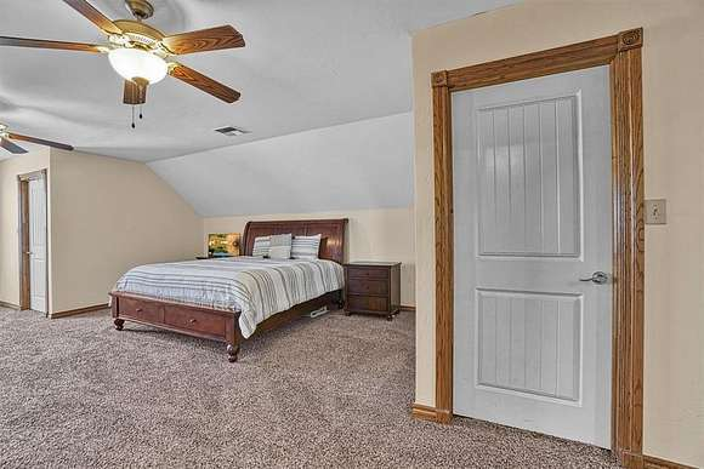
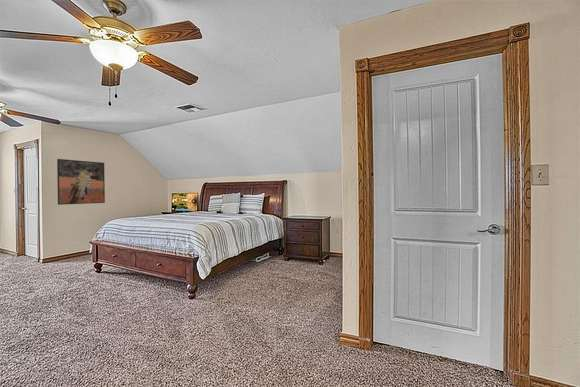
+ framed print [56,158,106,206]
